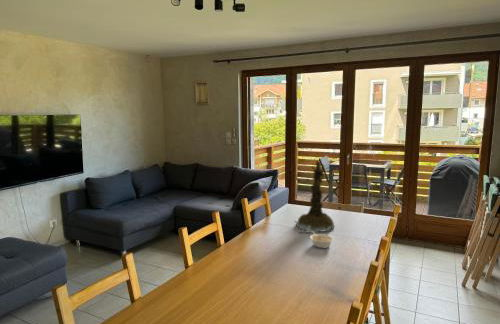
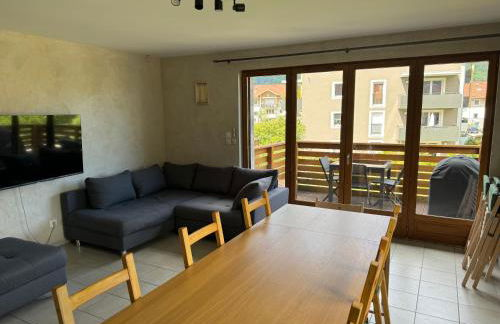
- plant [294,160,336,234]
- legume [309,231,335,249]
